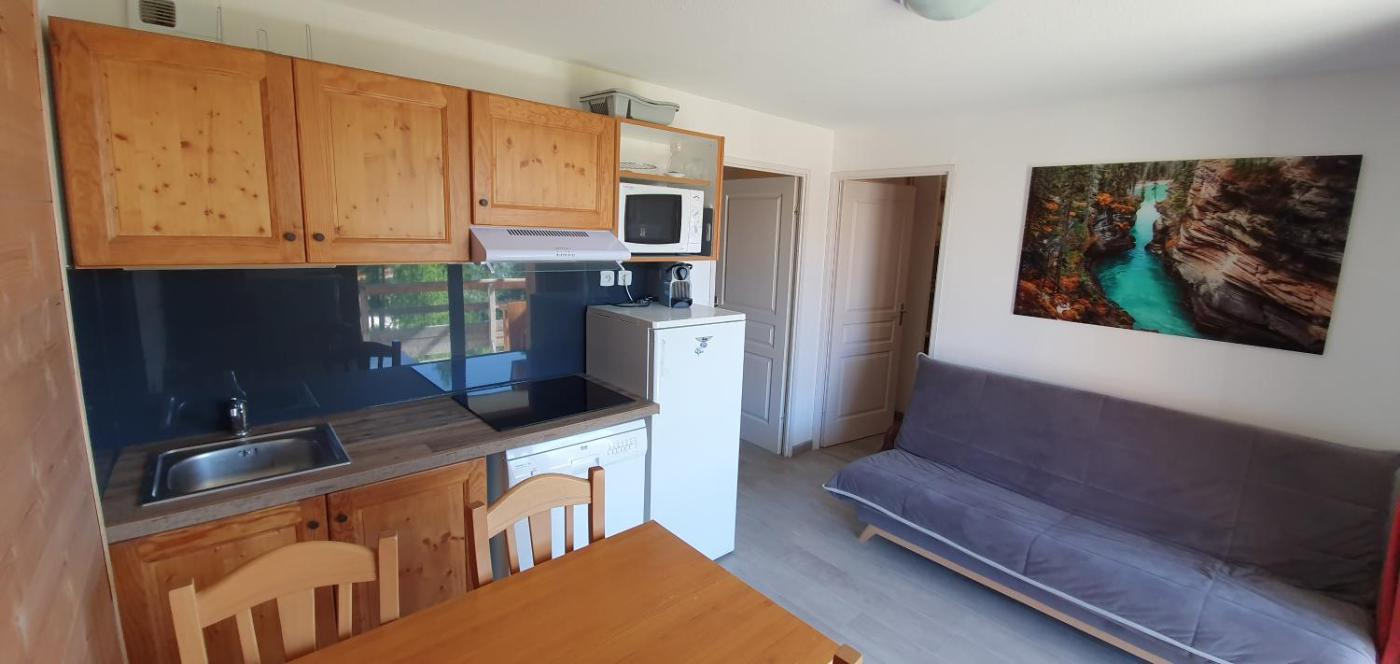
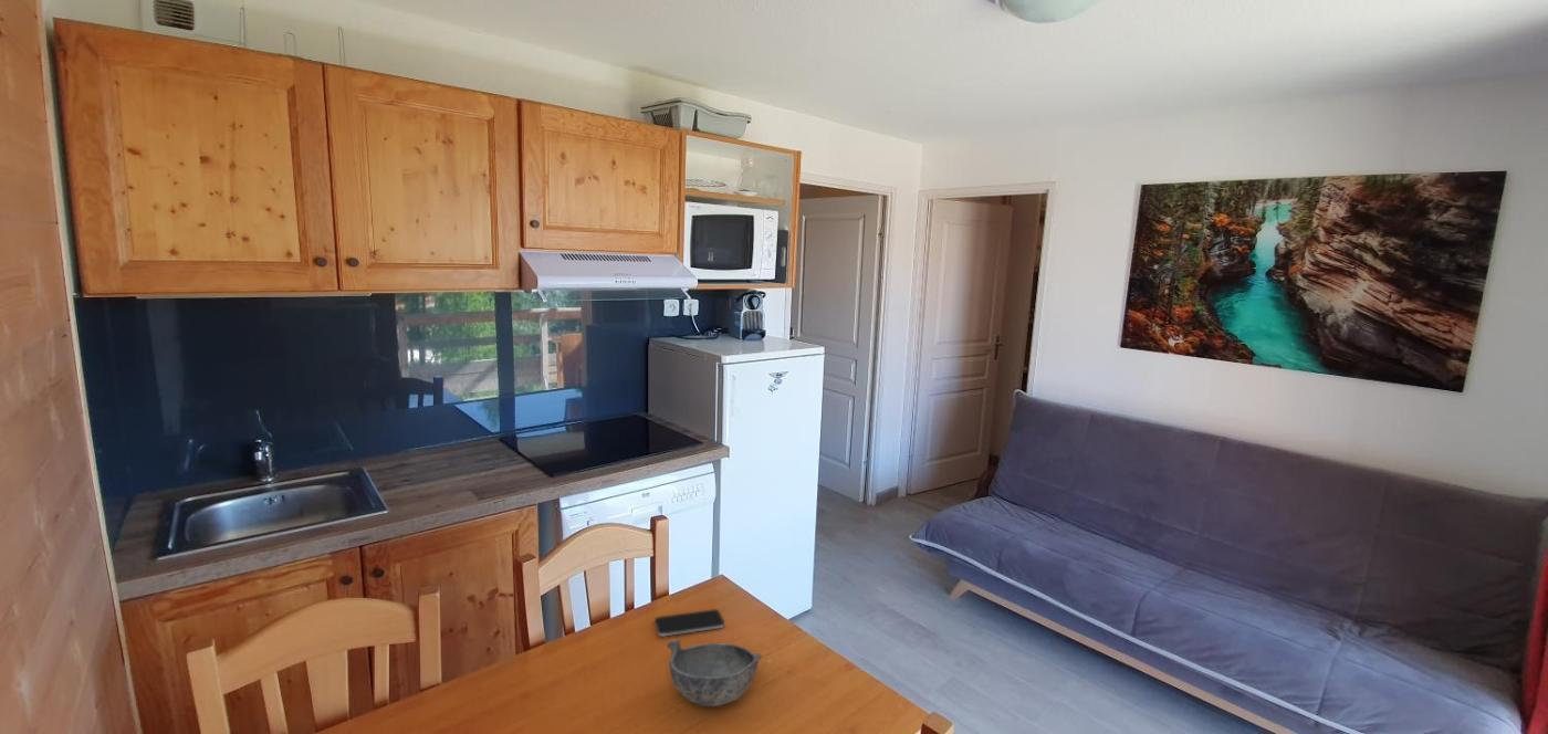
+ smartphone [653,608,725,638]
+ bowl [667,638,763,707]
